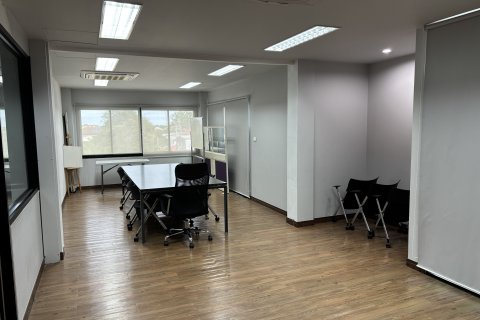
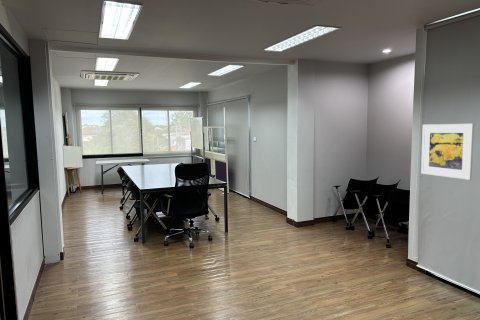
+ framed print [420,123,475,181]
